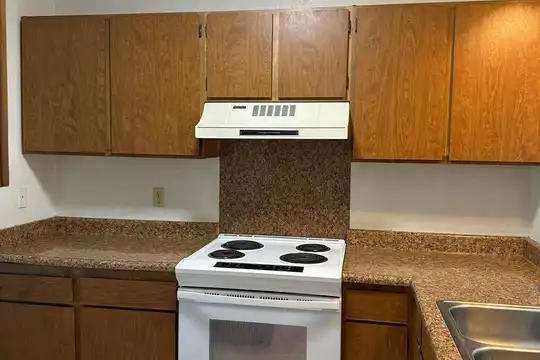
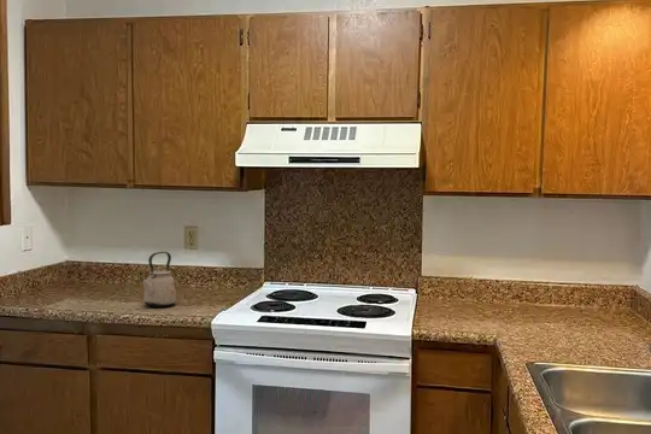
+ kettle [140,251,177,309]
